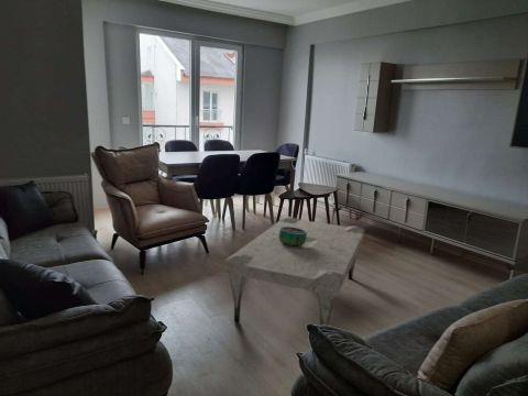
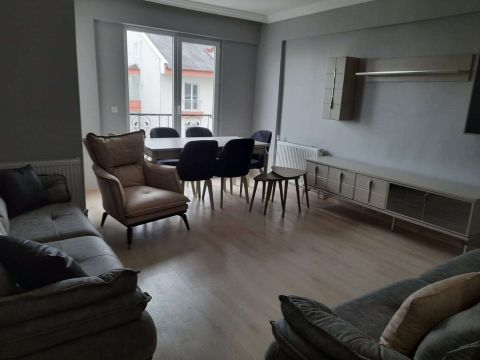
- decorative bowl [278,227,307,246]
- coffee table [222,216,366,327]
